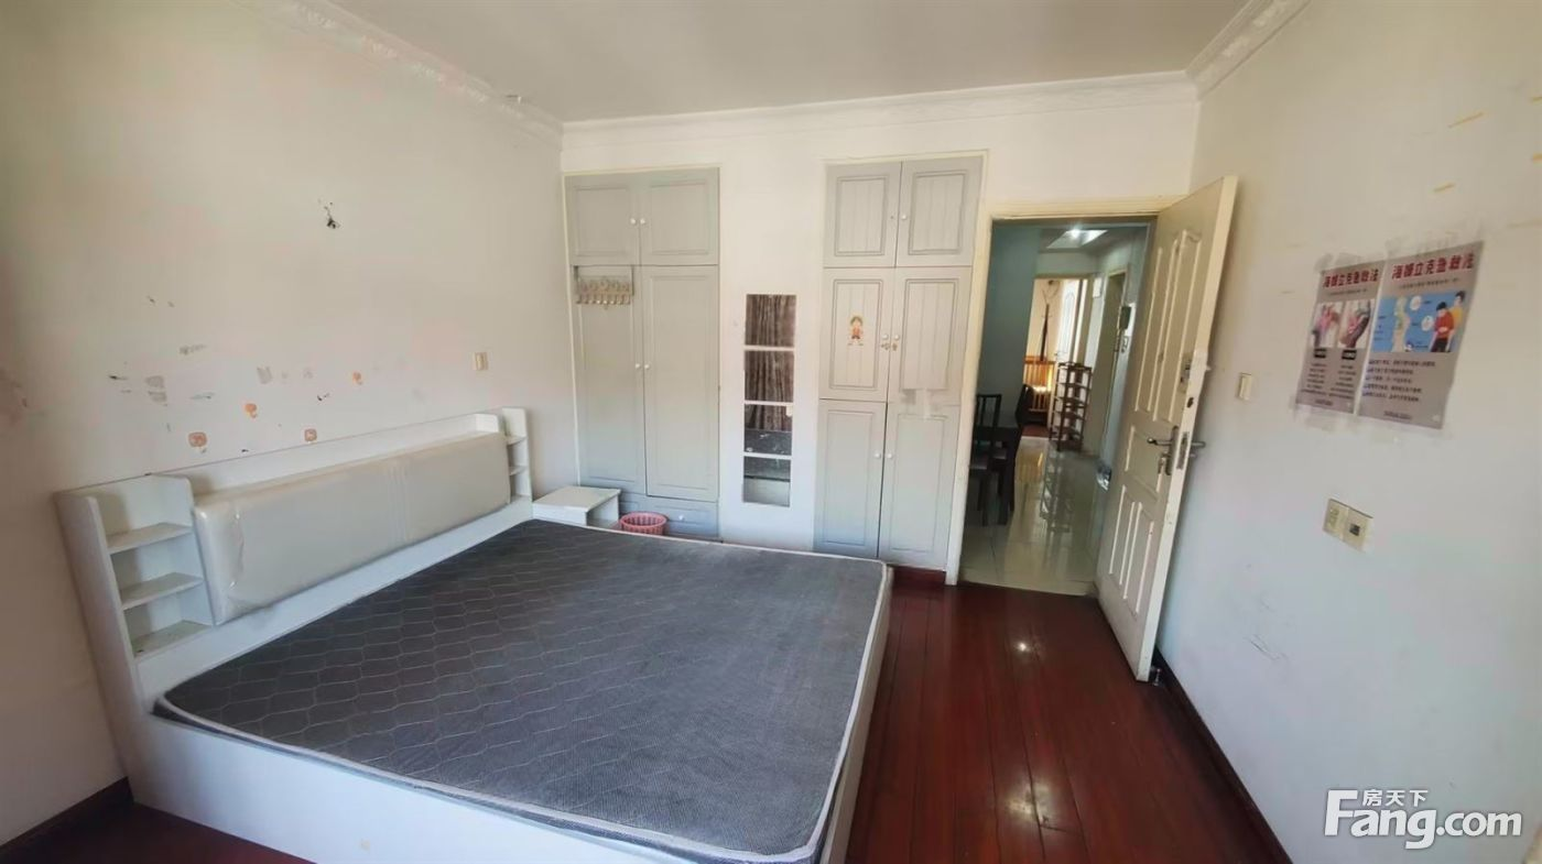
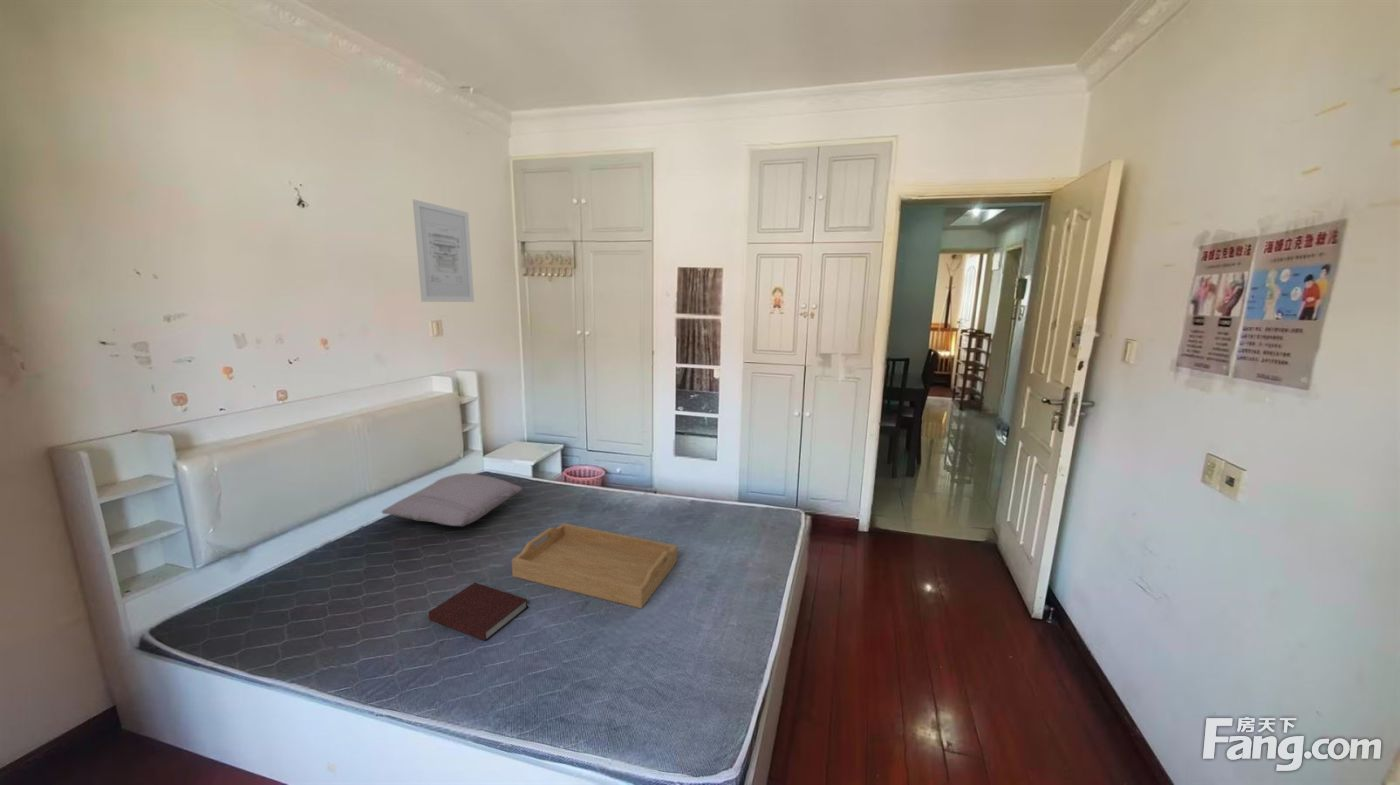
+ serving tray [511,522,678,609]
+ notebook [428,582,529,642]
+ wall art [412,199,475,303]
+ pillow [381,472,523,527]
